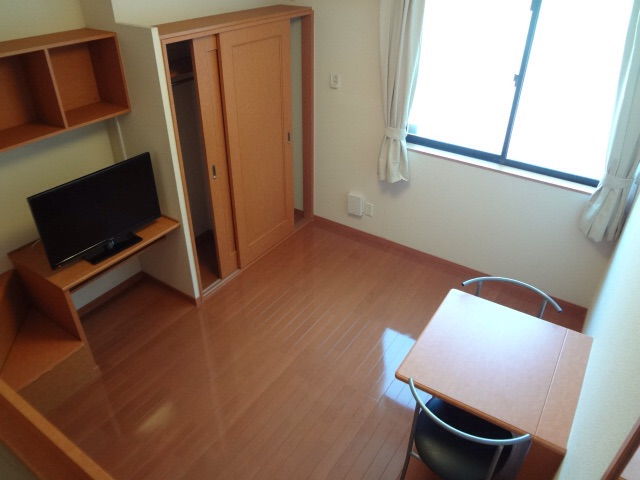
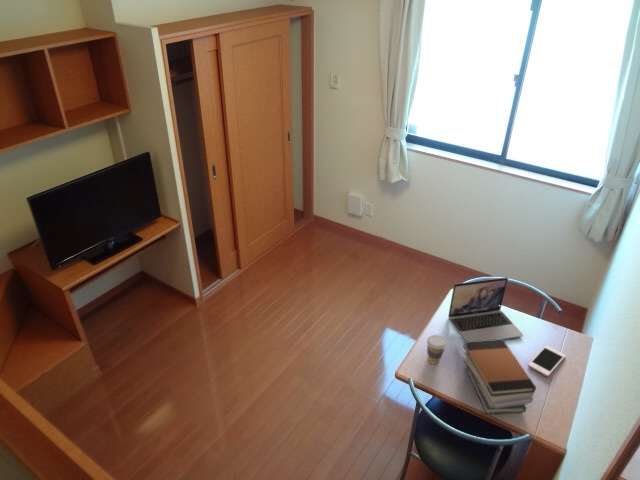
+ laptop [447,277,524,342]
+ coffee cup [426,334,448,365]
+ book stack [462,339,537,415]
+ cell phone [527,345,566,378]
